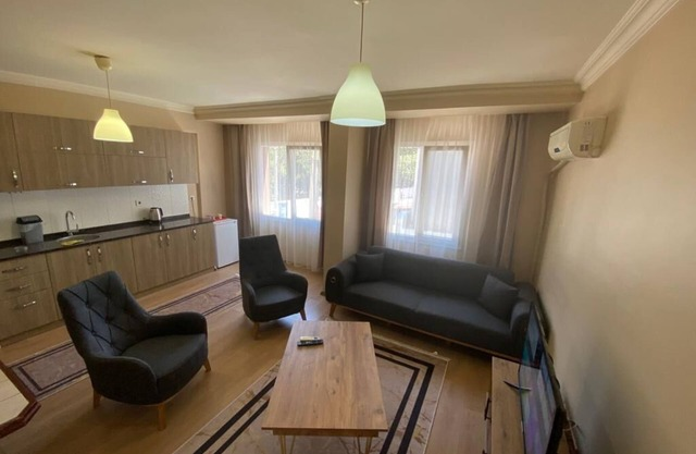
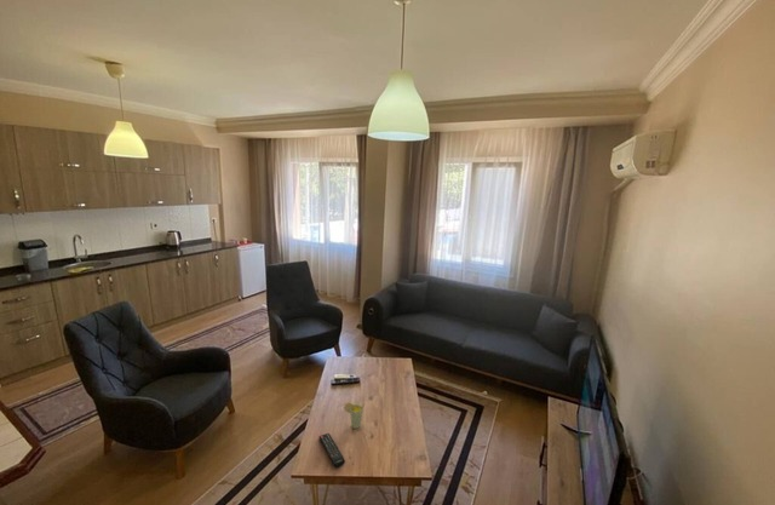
+ cup [343,402,367,430]
+ remote control [317,432,346,469]
